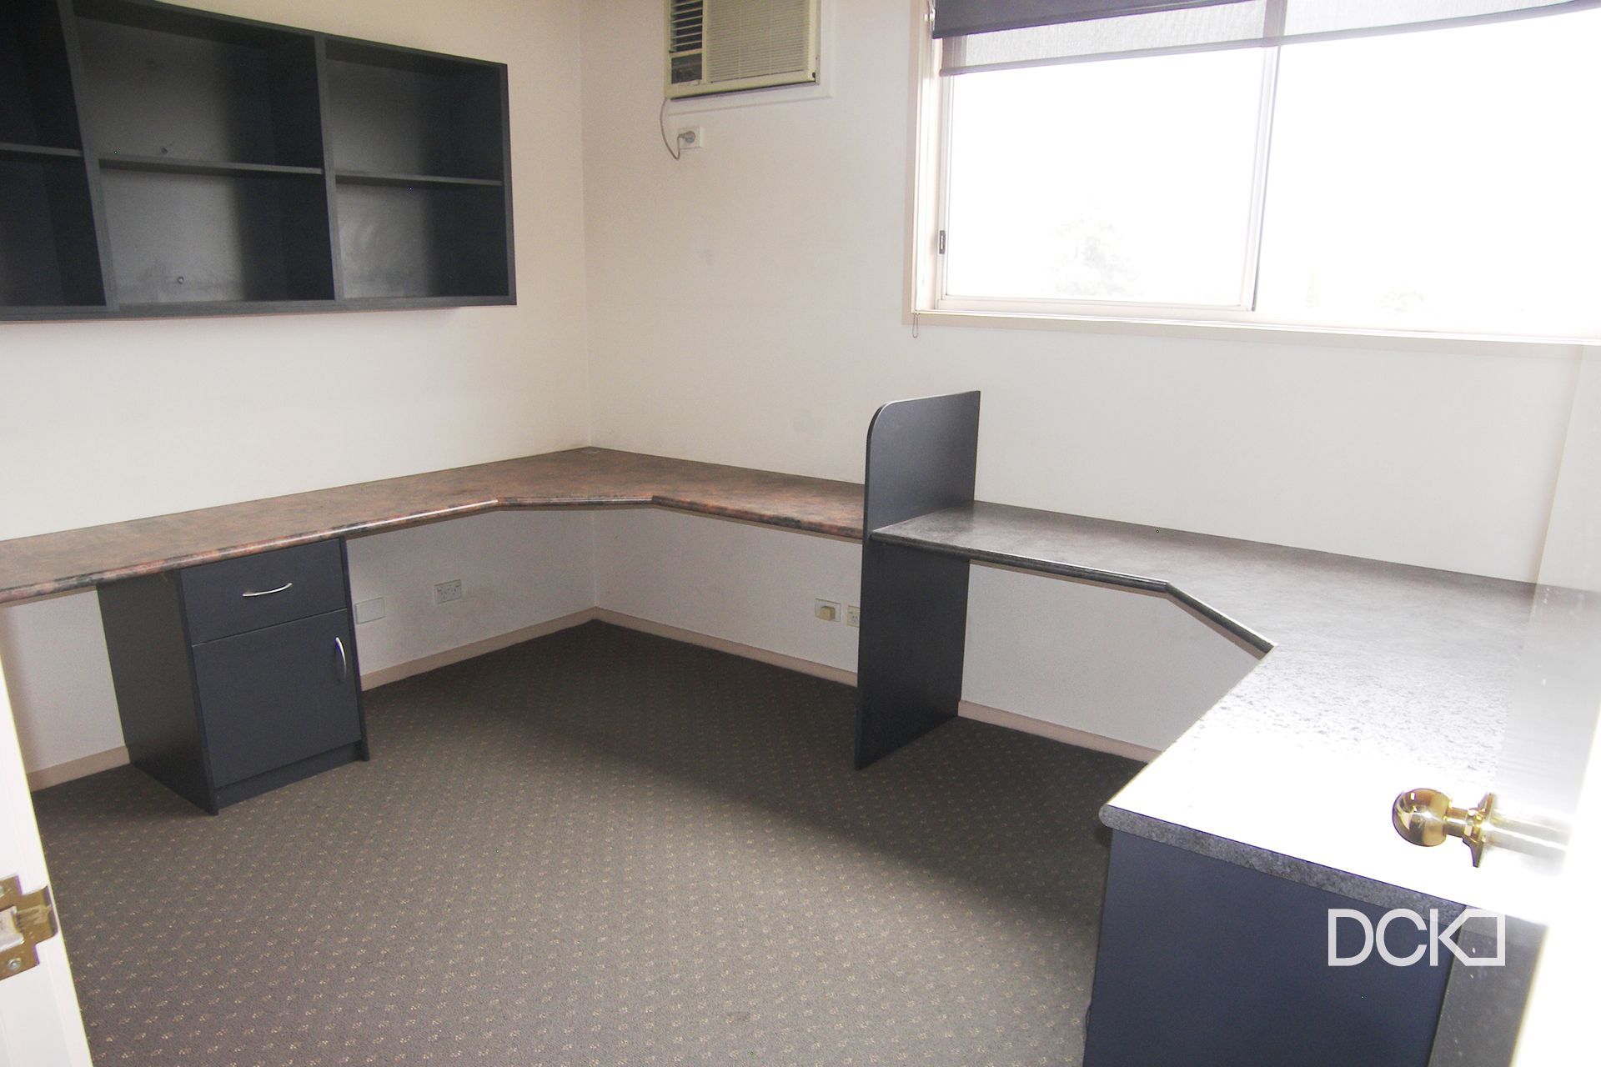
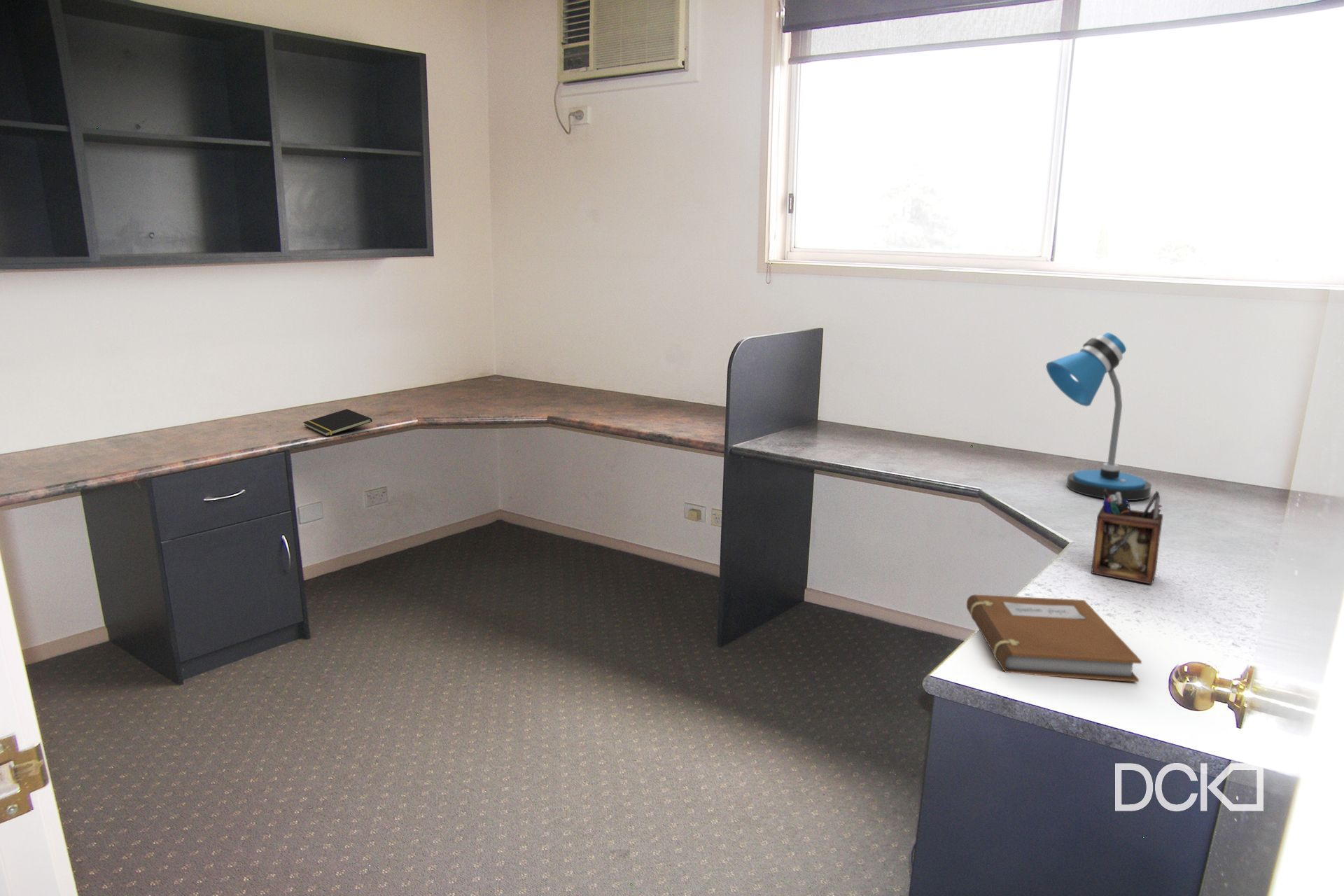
+ desk lamp [1045,332,1152,501]
+ notebook [966,594,1142,682]
+ desk organizer [1091,489,1163,585]
+ notepad [302,408,372,437]
